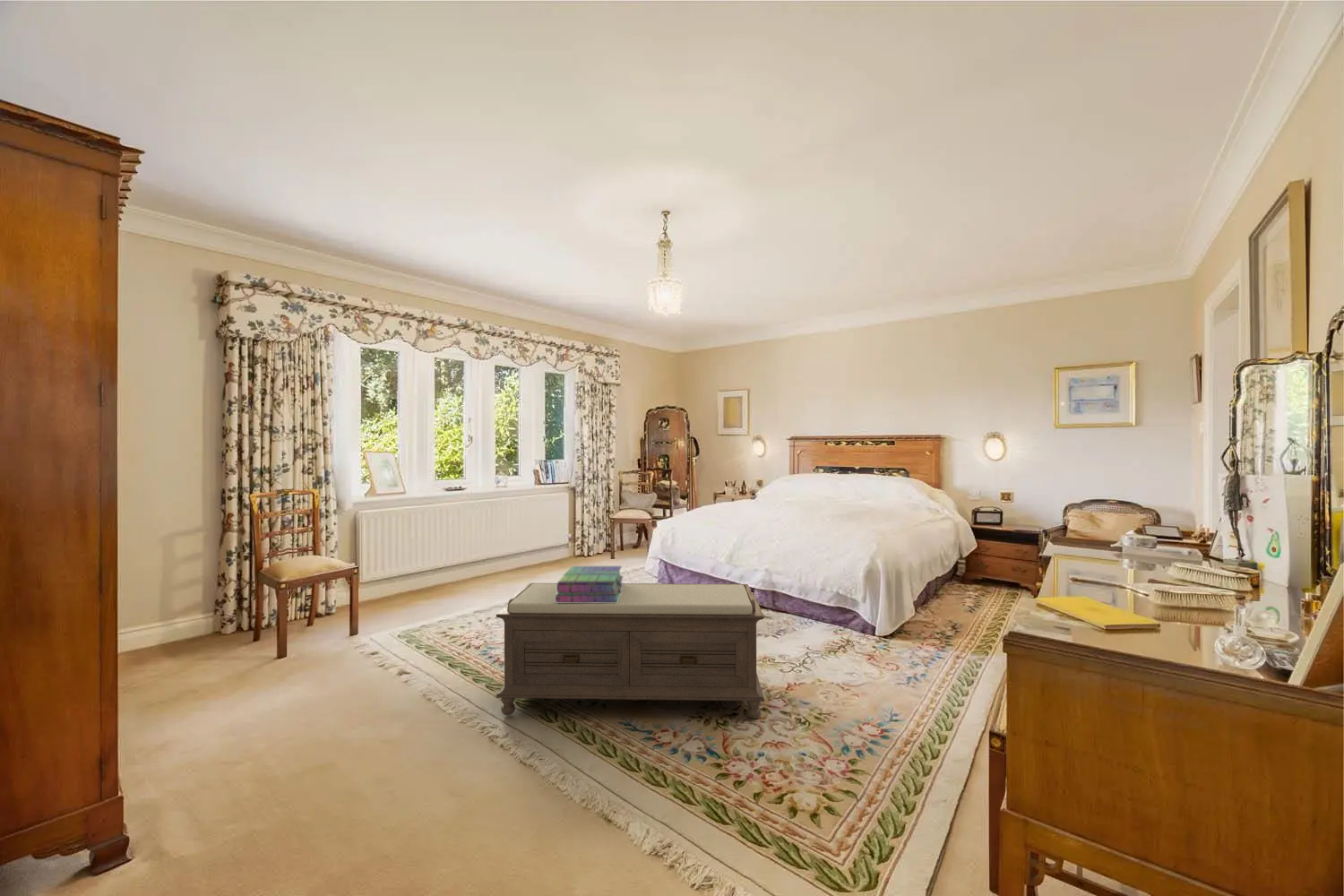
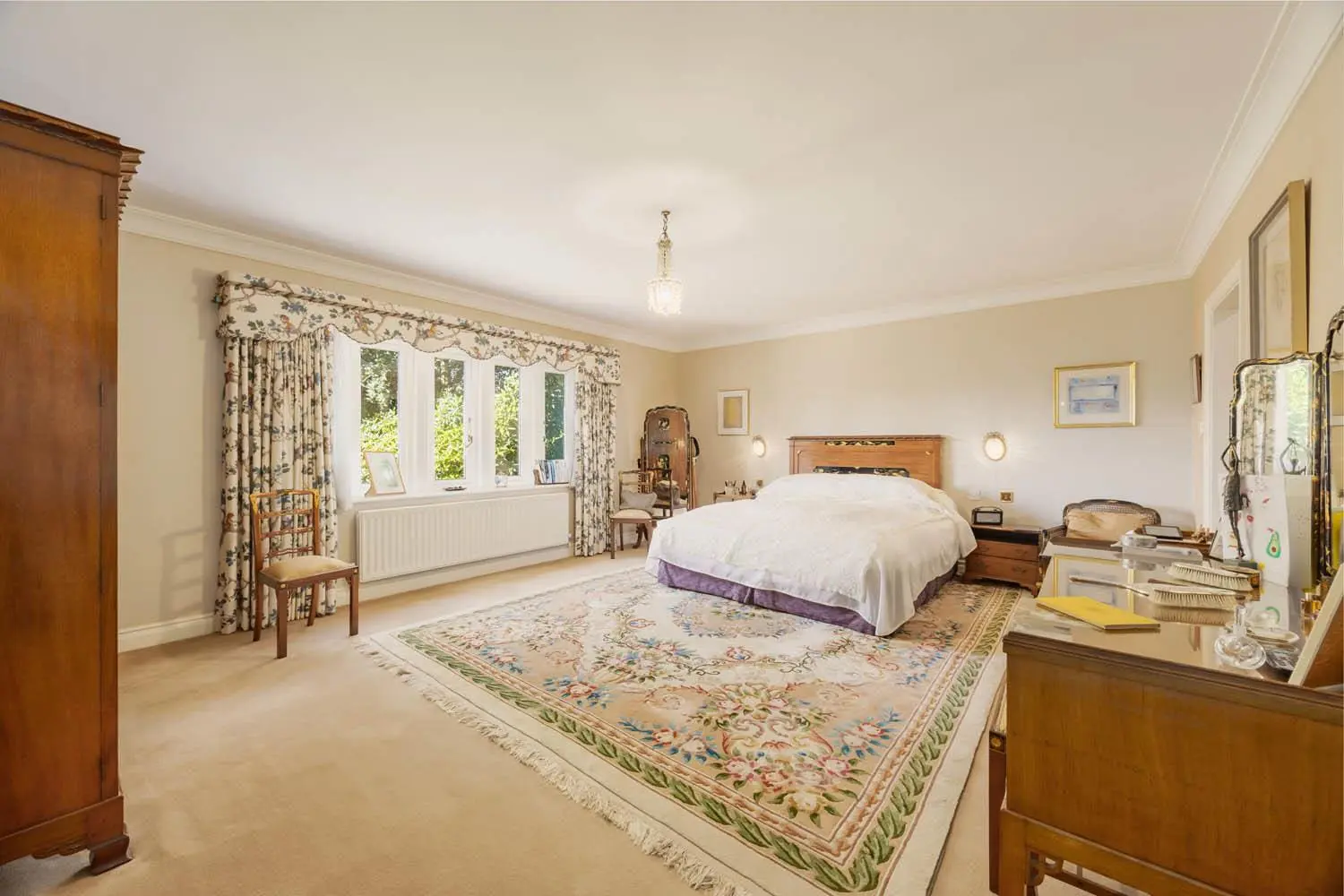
- stack of books [555,565,624,603]
- bench [495,582,765,719]
